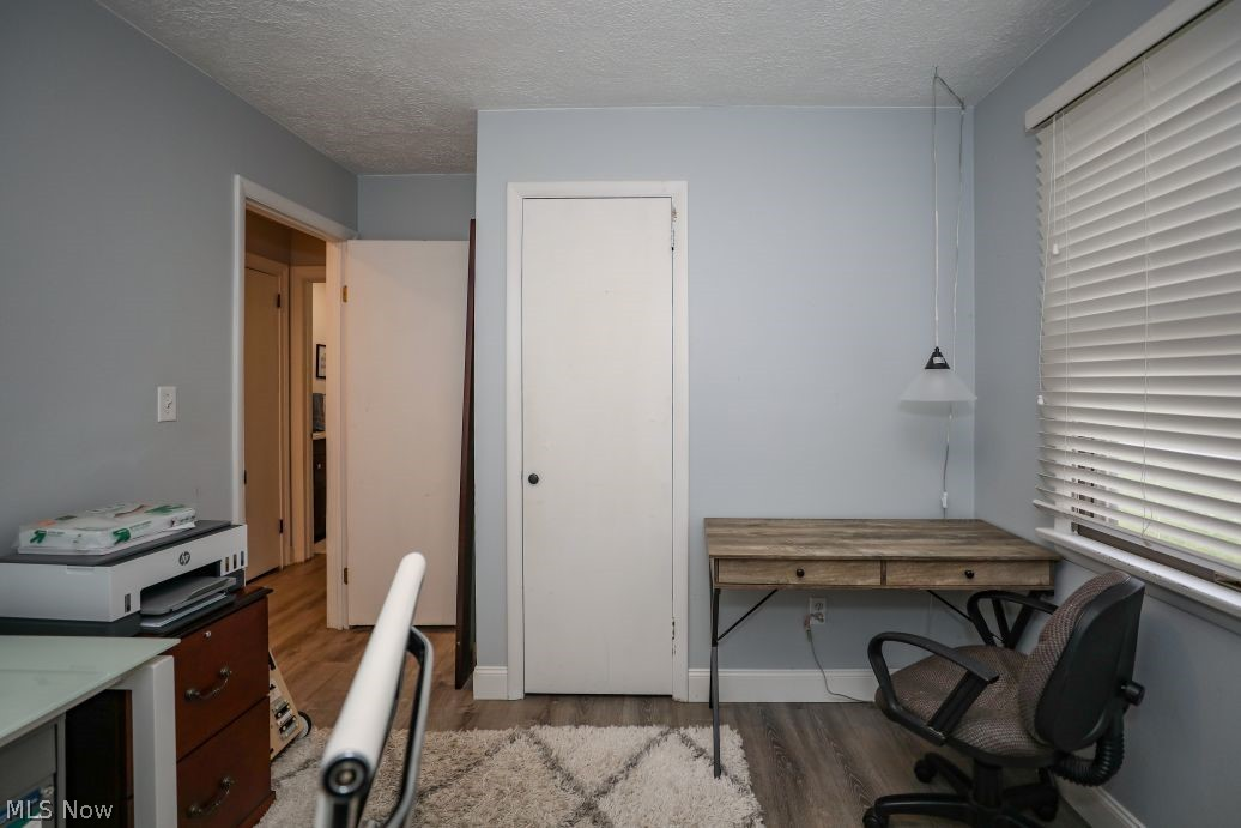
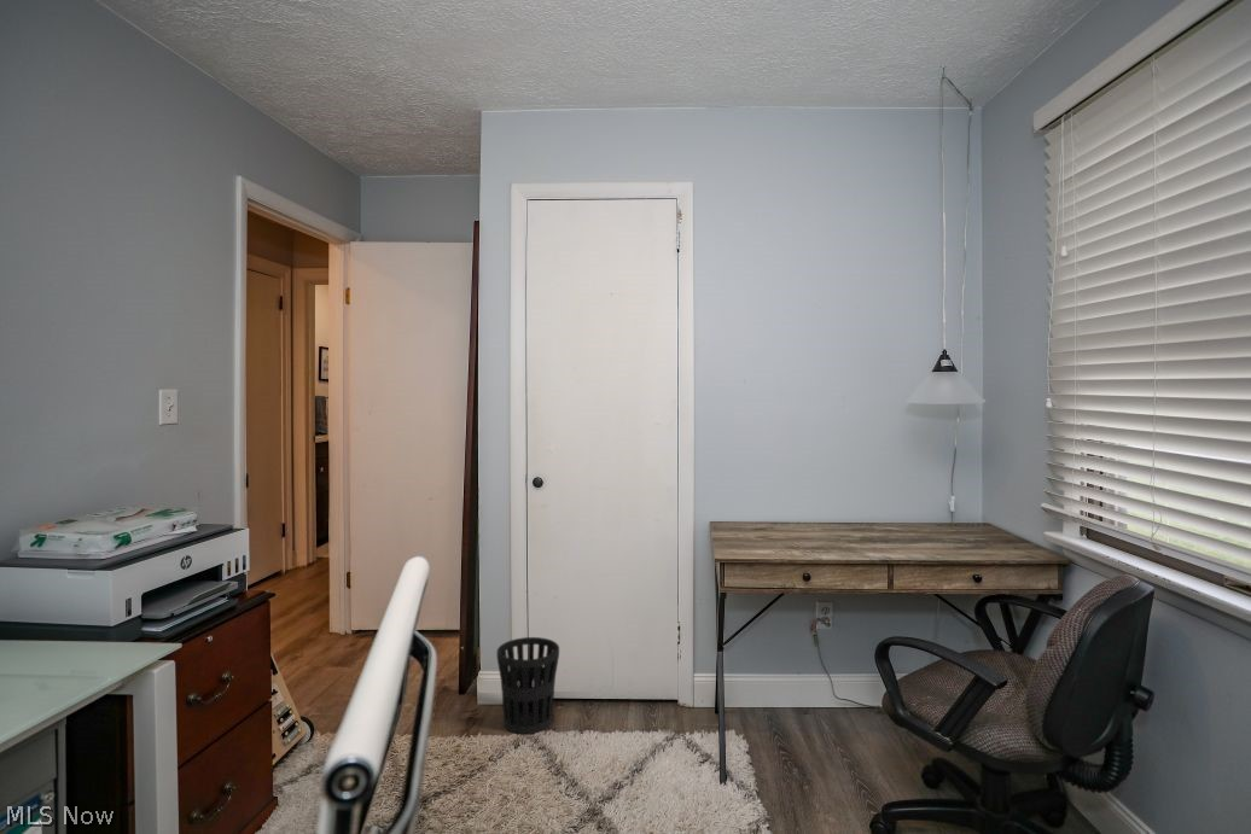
+ wastebasket [496,636,560,735]
